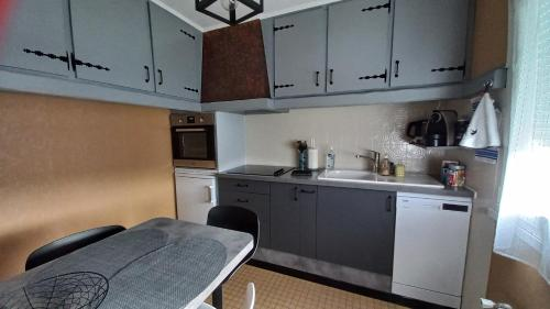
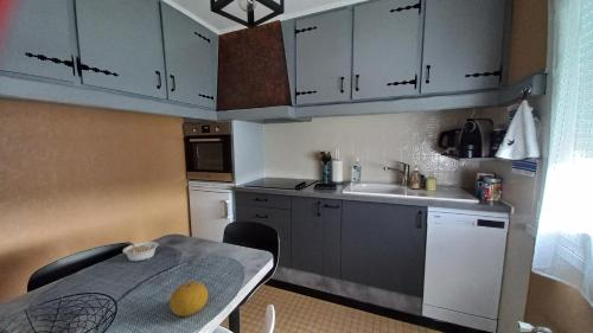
+ legume [122,241,159,263]
+ fruit [168,281,209,318]
